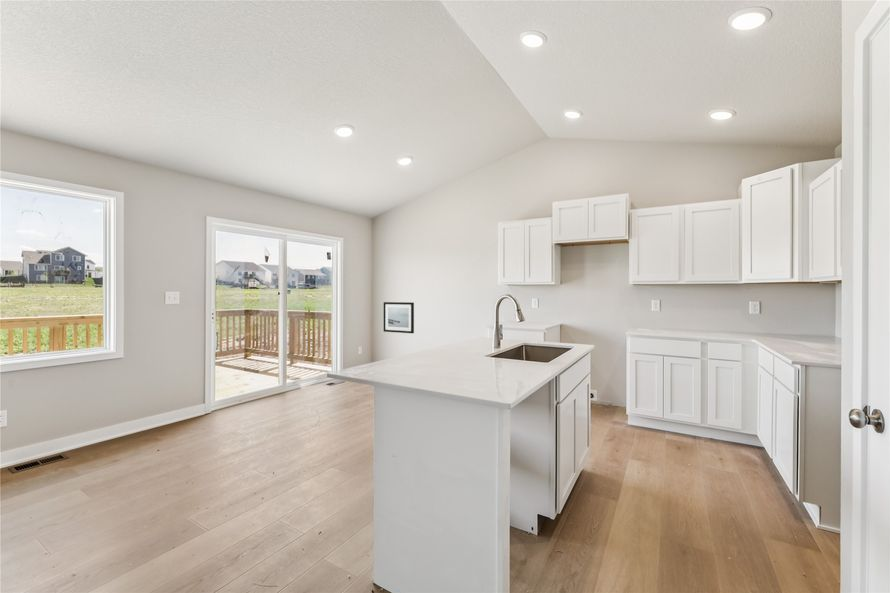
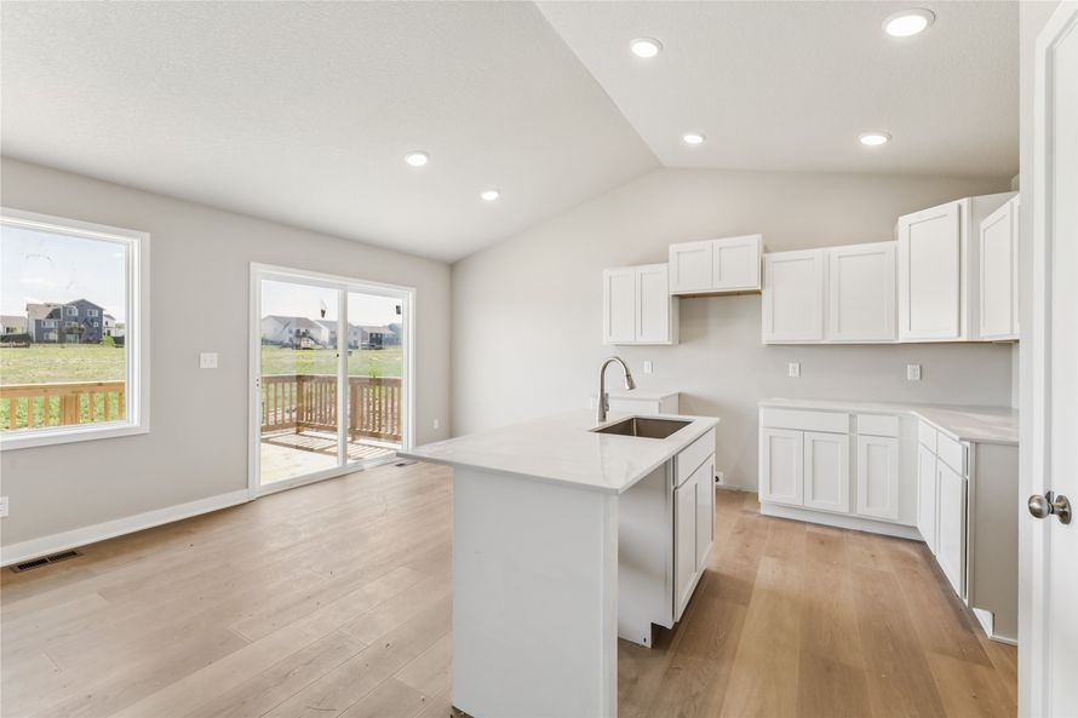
- wall art [383,301,415,334]
